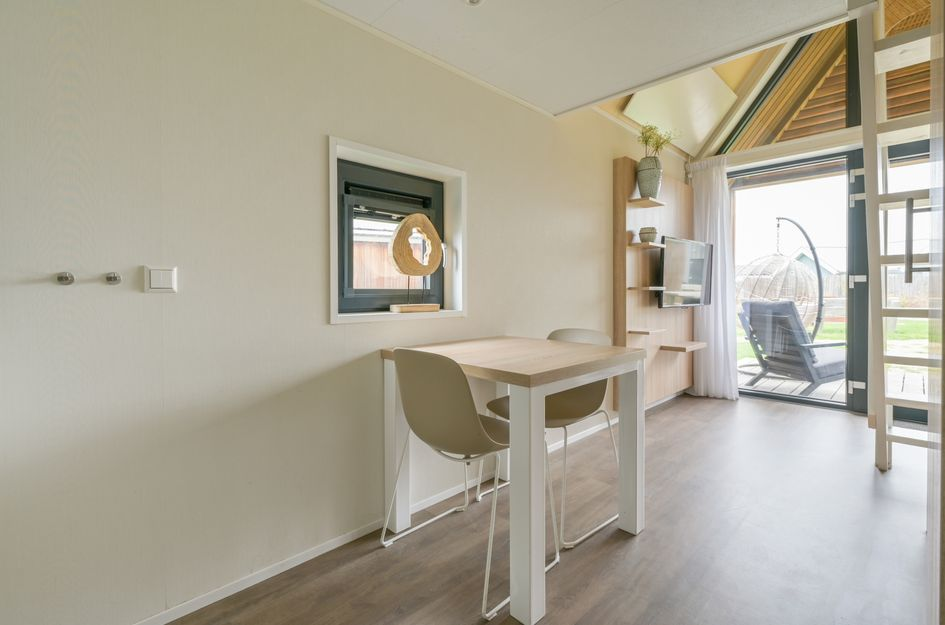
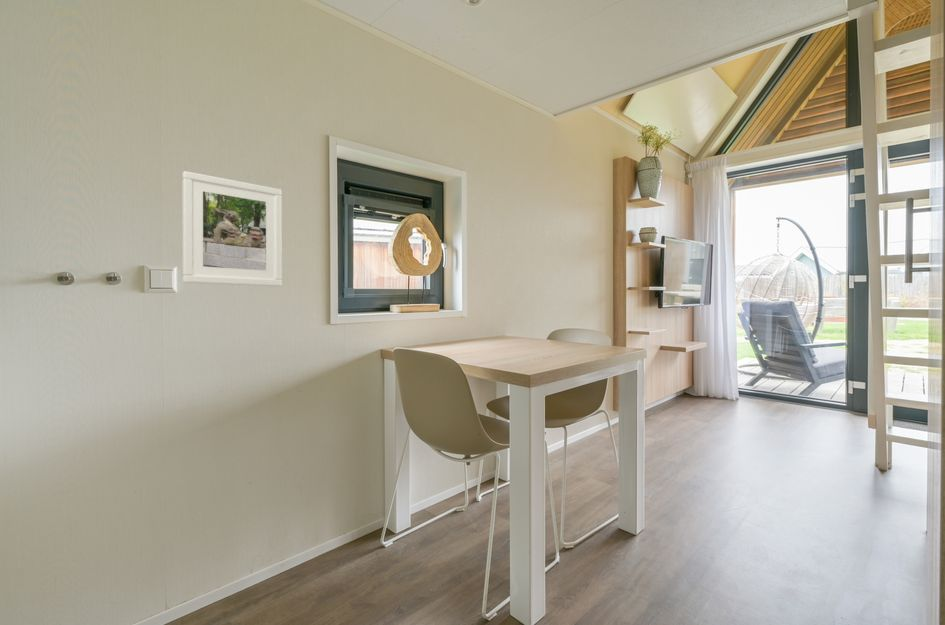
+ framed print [181,170,283,287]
